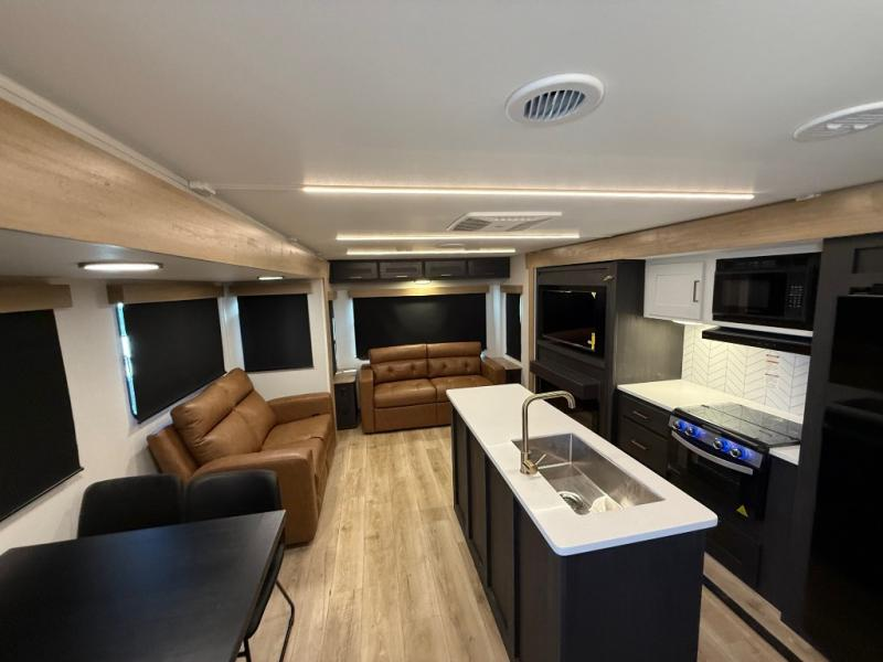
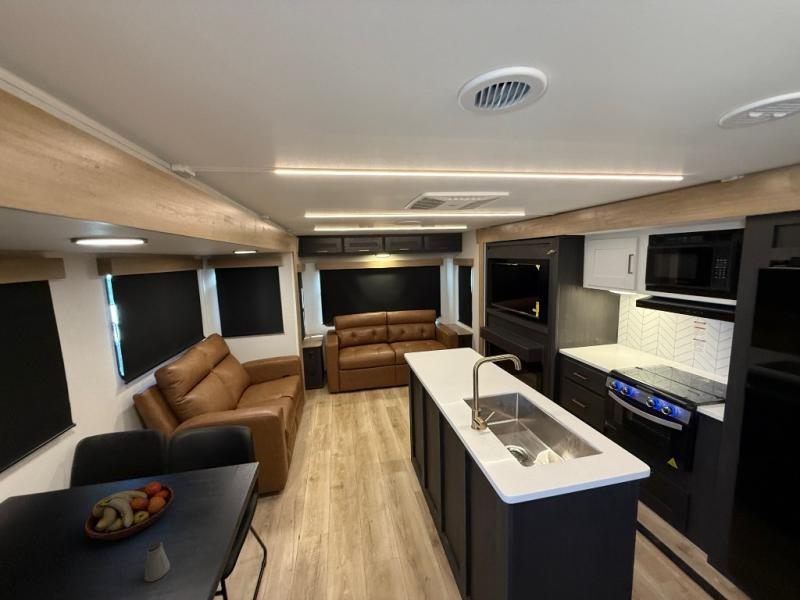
+ fruit bowl [84,481,175,541]
+ saltshaker [143,540,171,583]
